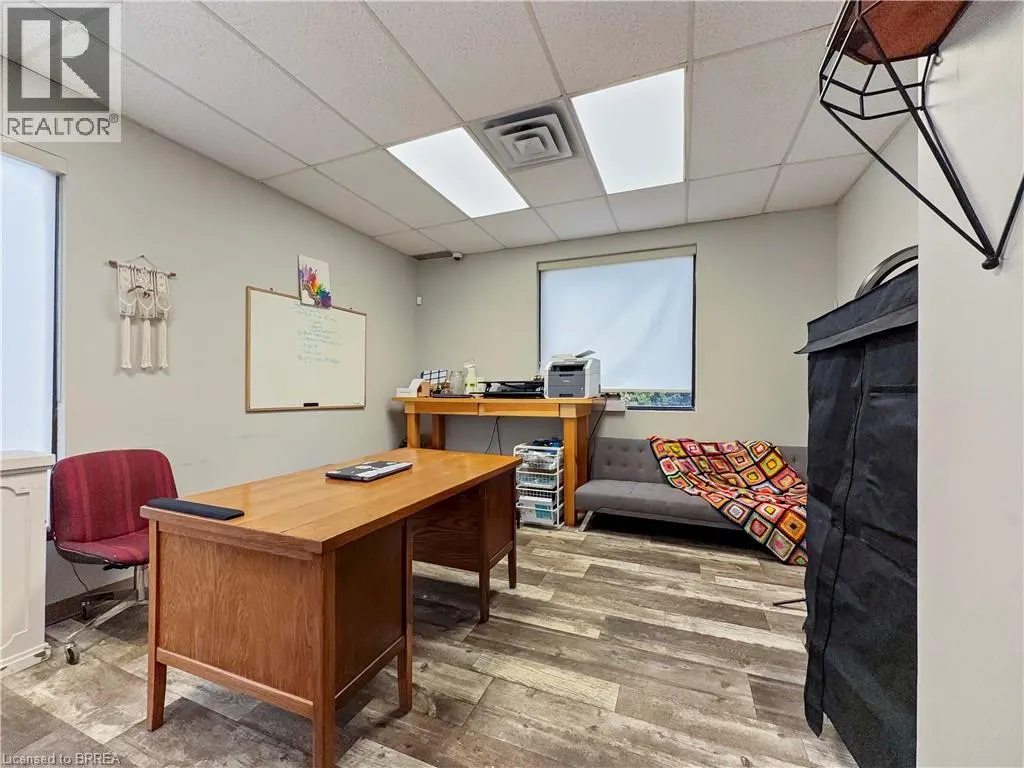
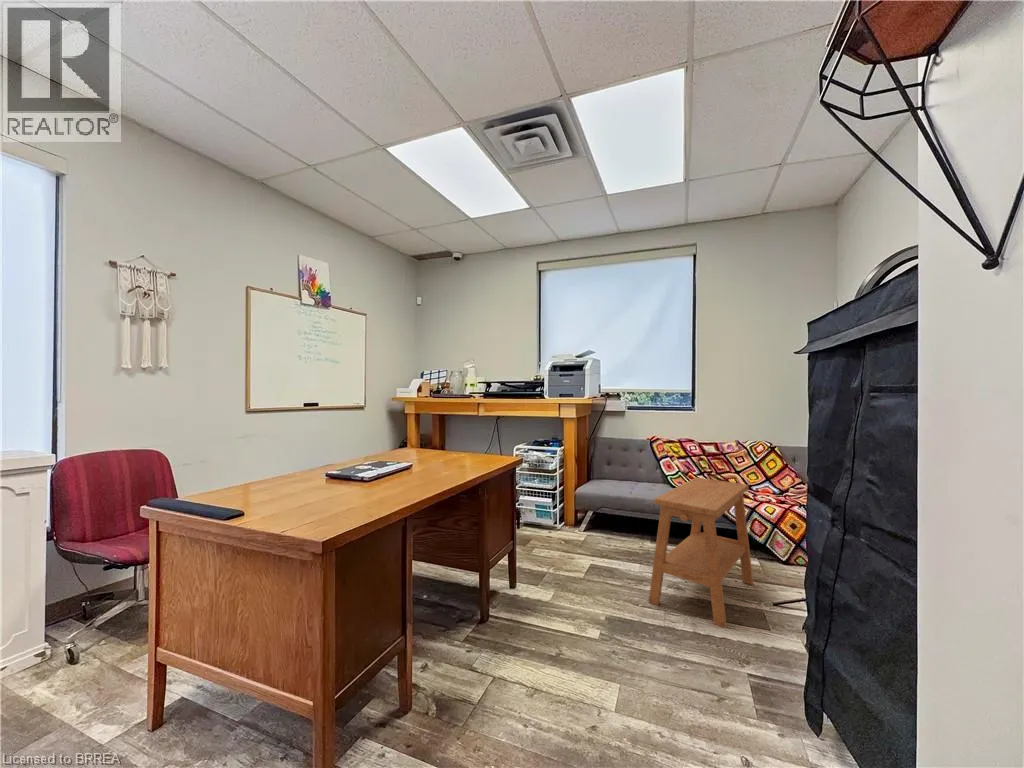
+ side table [647,476,754,629]
